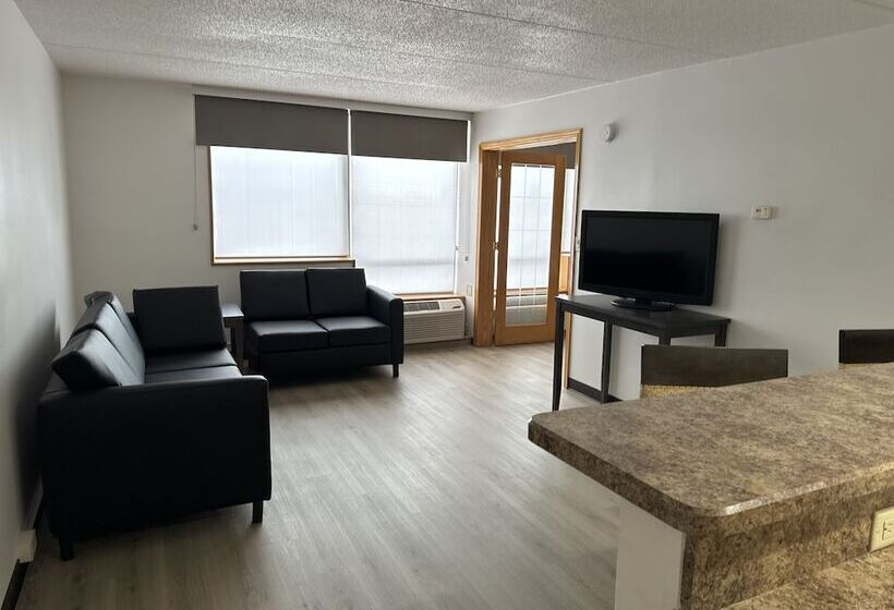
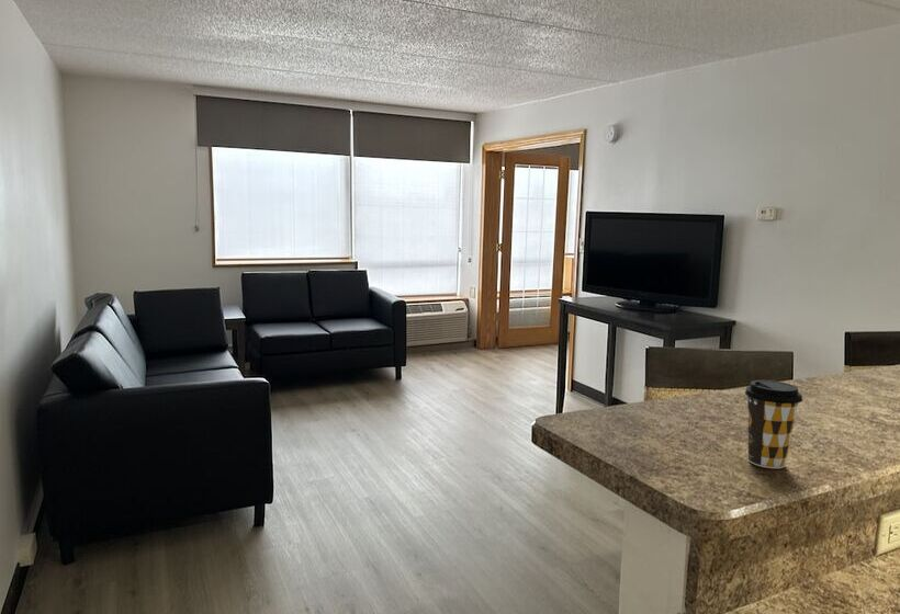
+ coffee cup [744,379,803,469]
